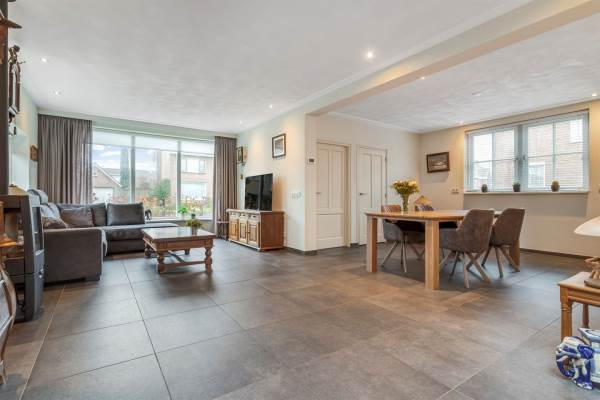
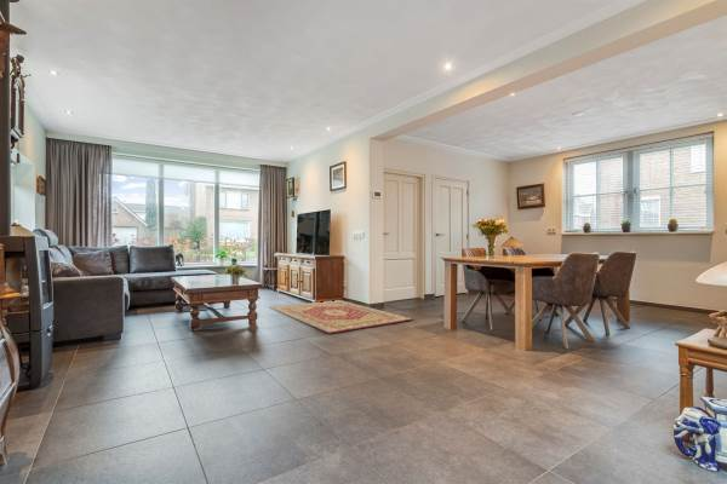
+ rug [269,299,414,335]
